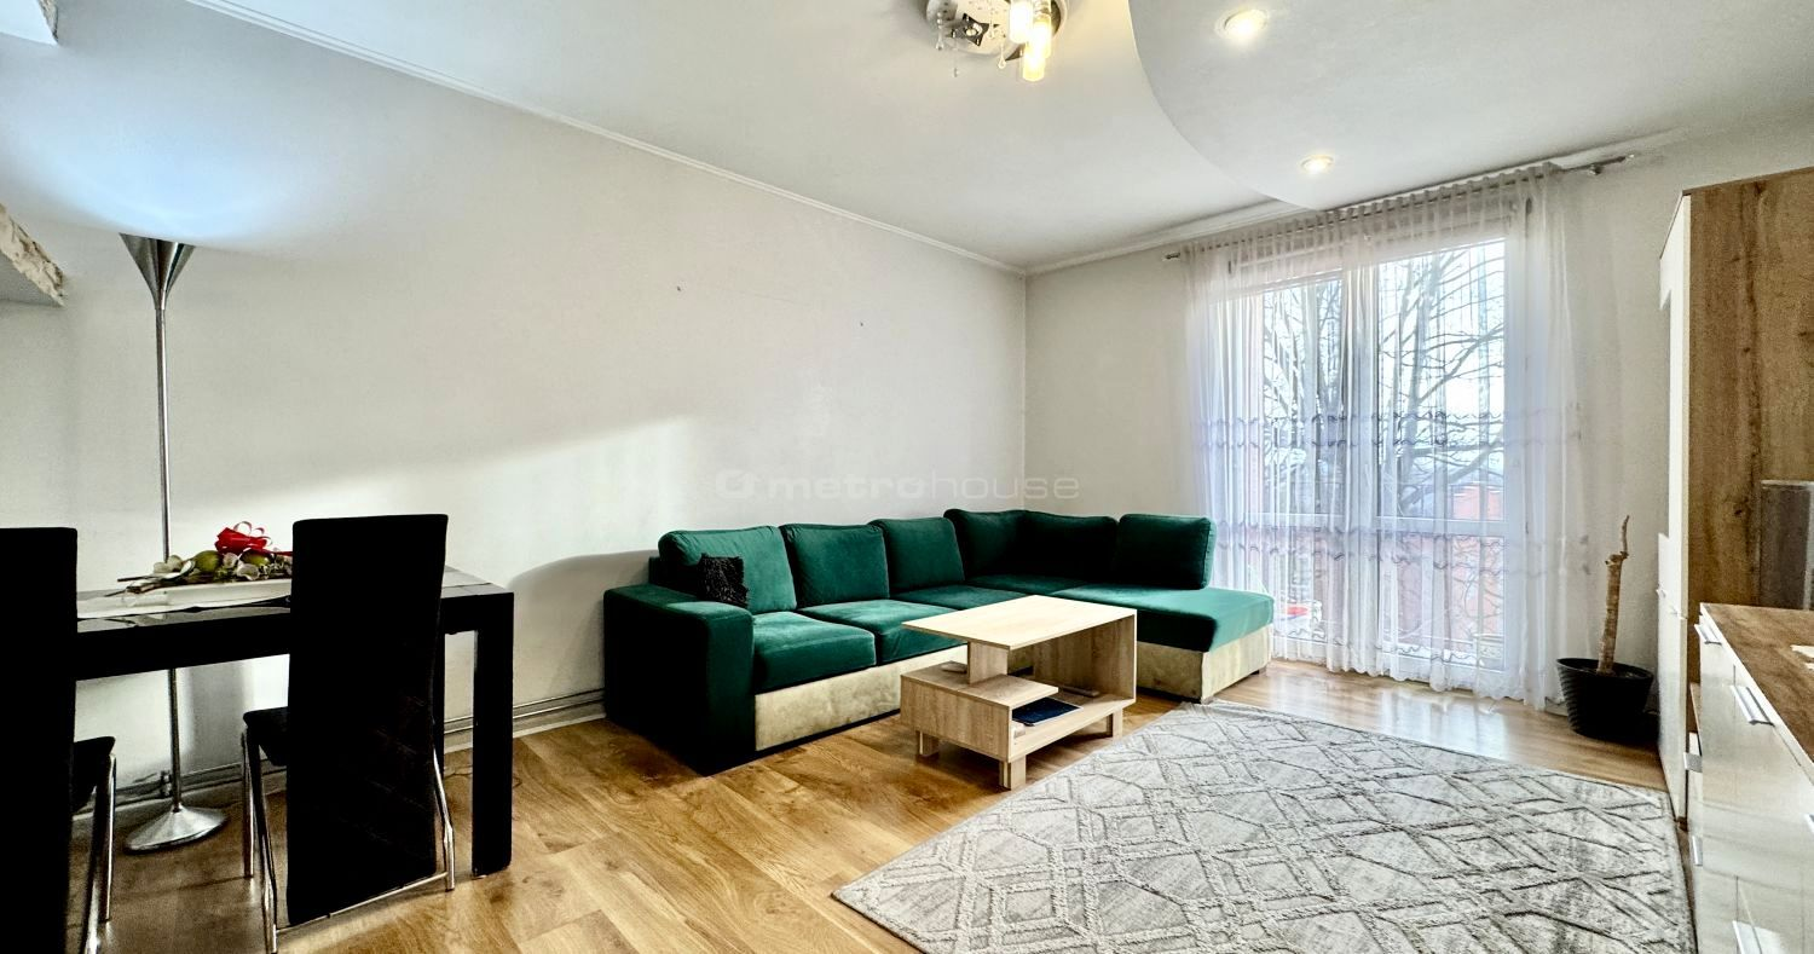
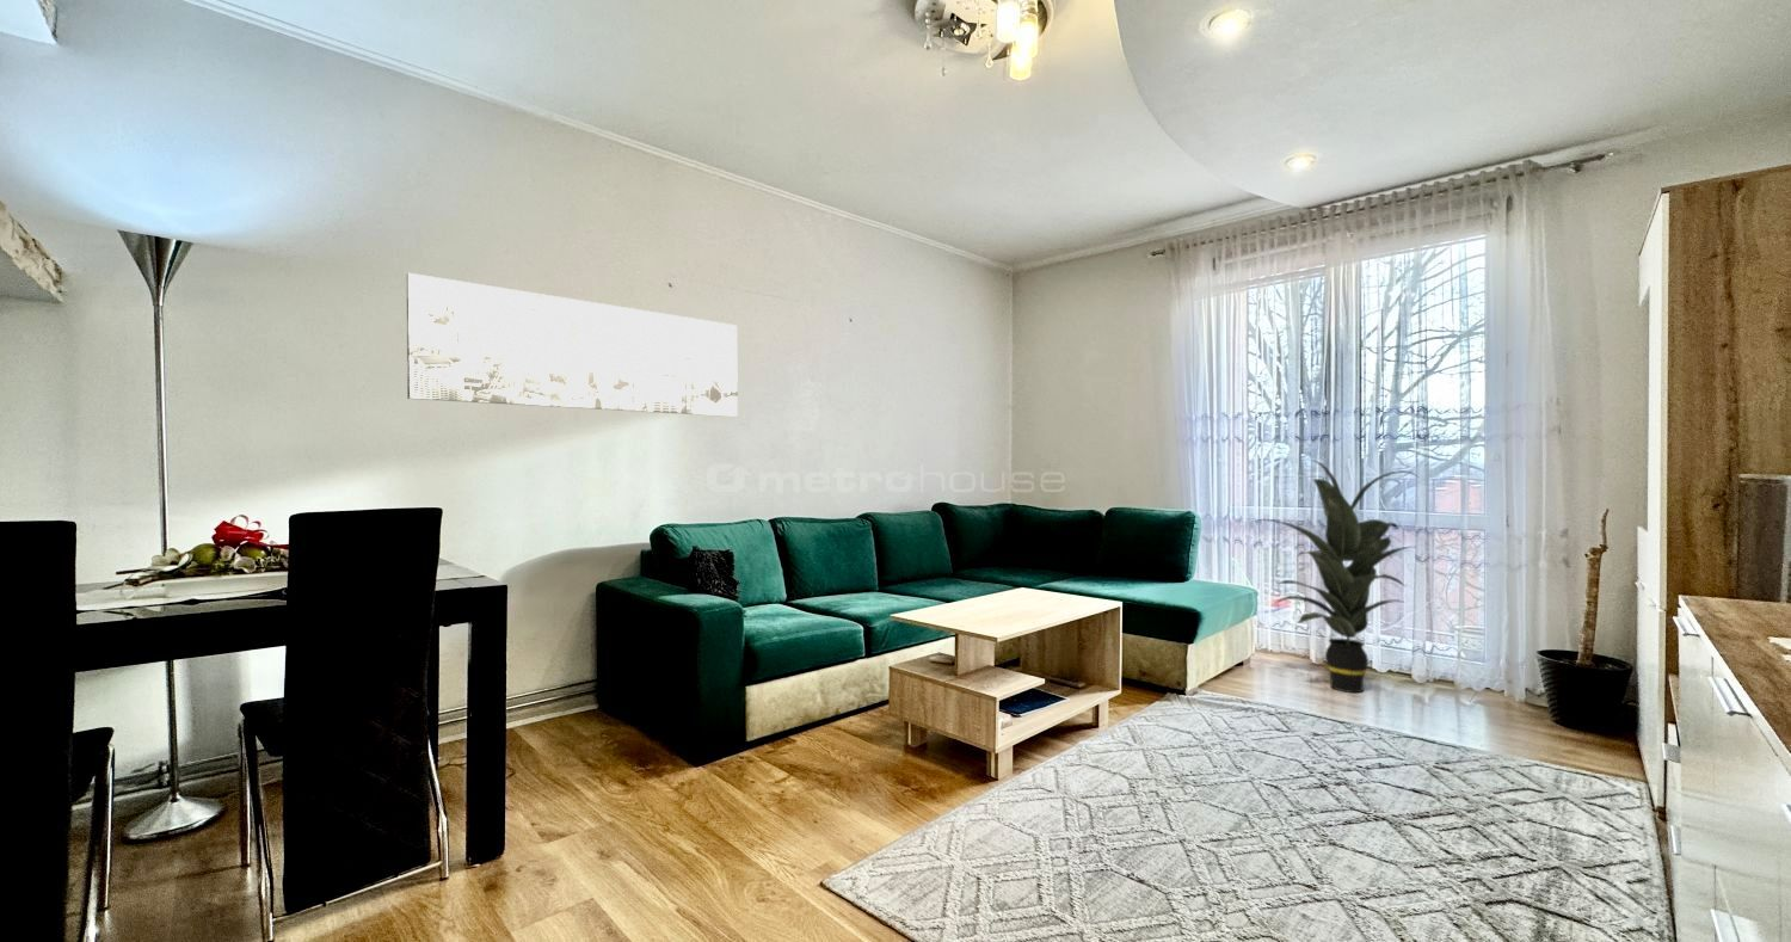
+ indoor plant [1253,458,1420,694]
+ wall art [405,272,739,418]
